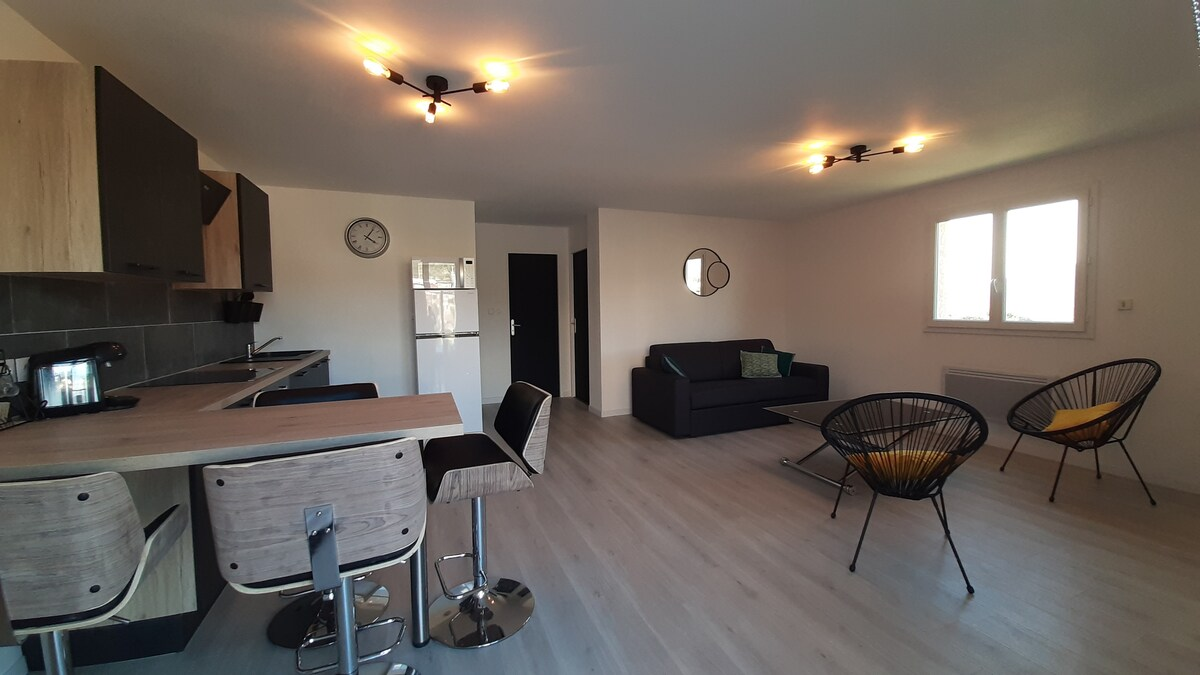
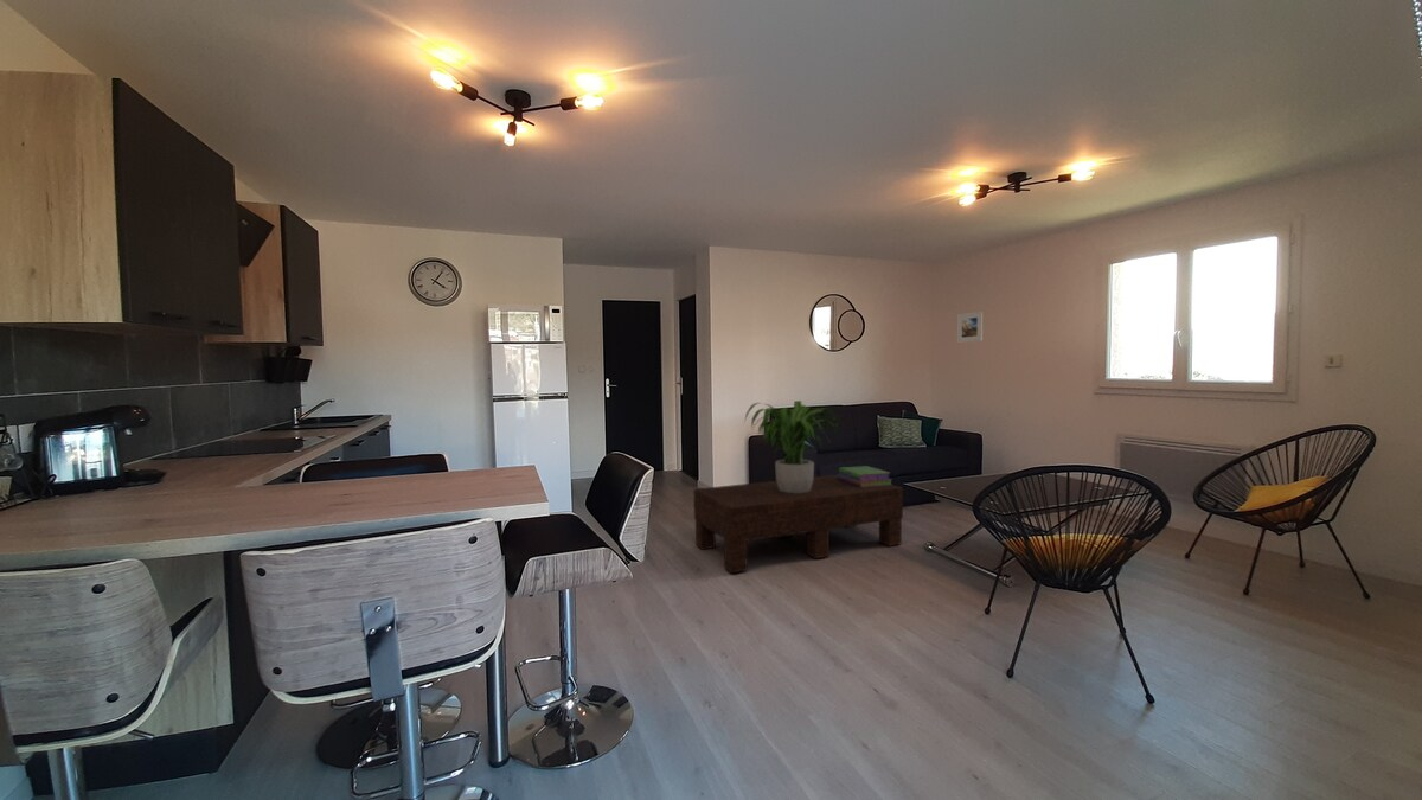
+ potted plant [743,399,840,493]
+ coffee table [692,474,904,575]
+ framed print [956,311,984,344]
+ stack of books [837,465,893,487]
